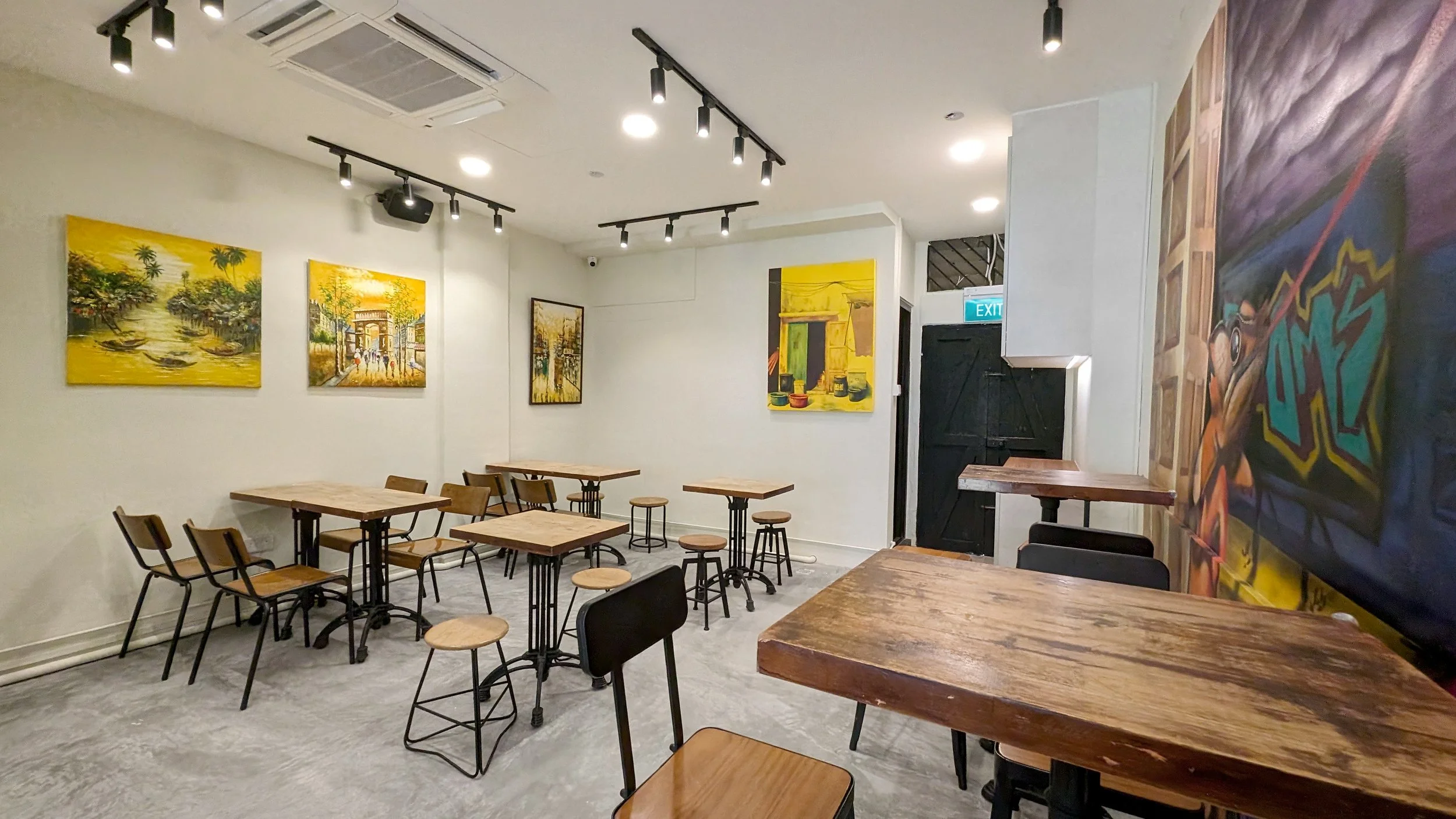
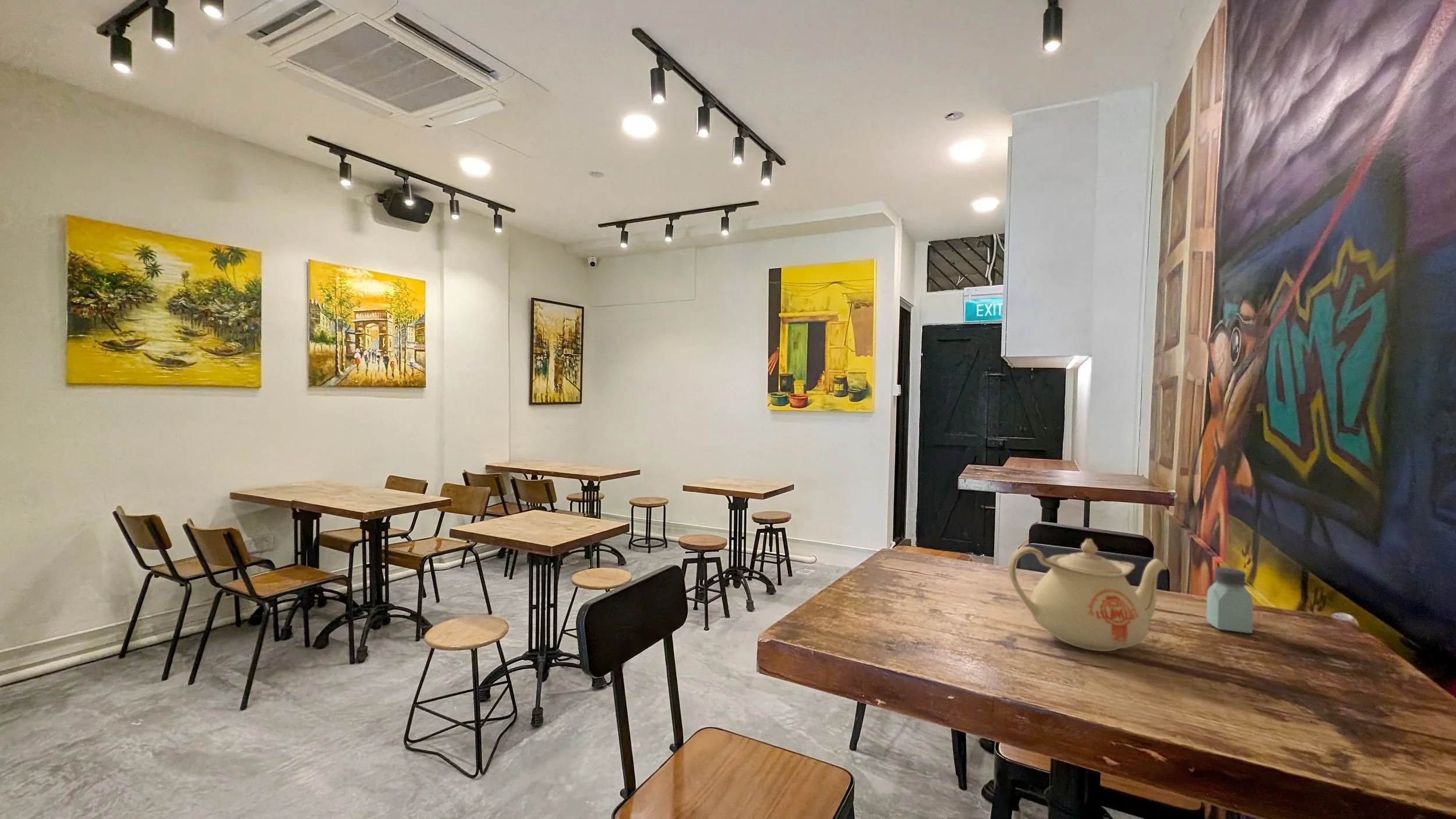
+ saltshaker [1206,567,1254,634]
+ teapot [1008,538,1168,652]
